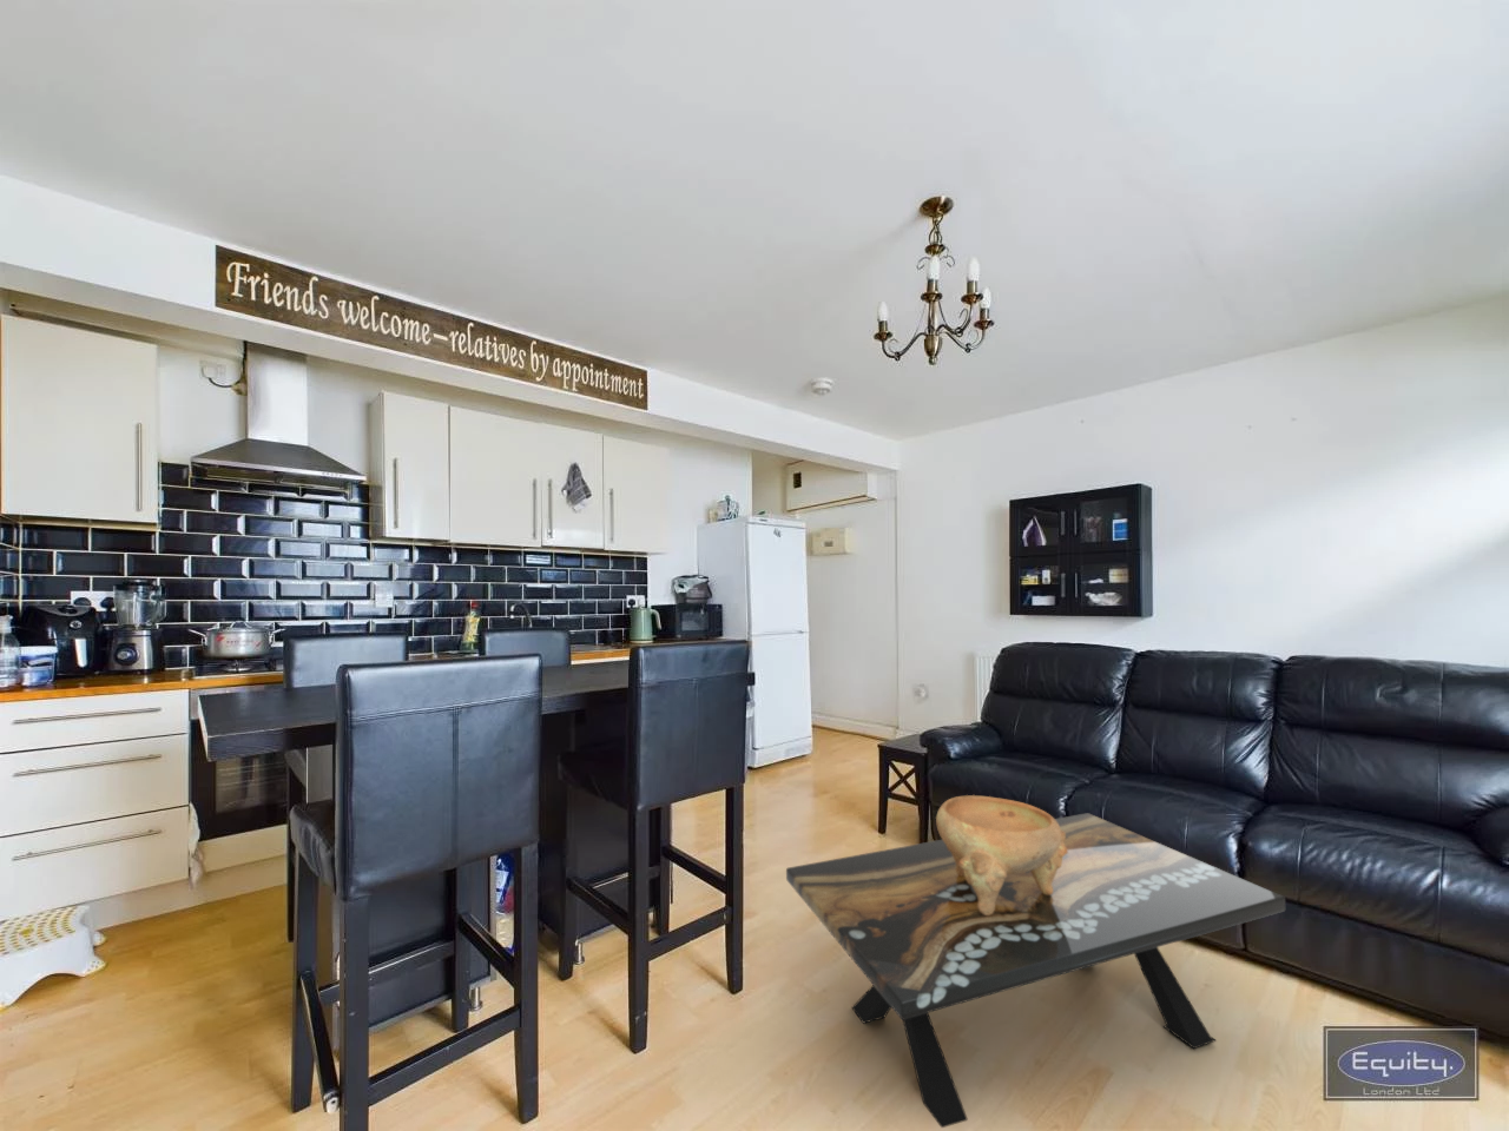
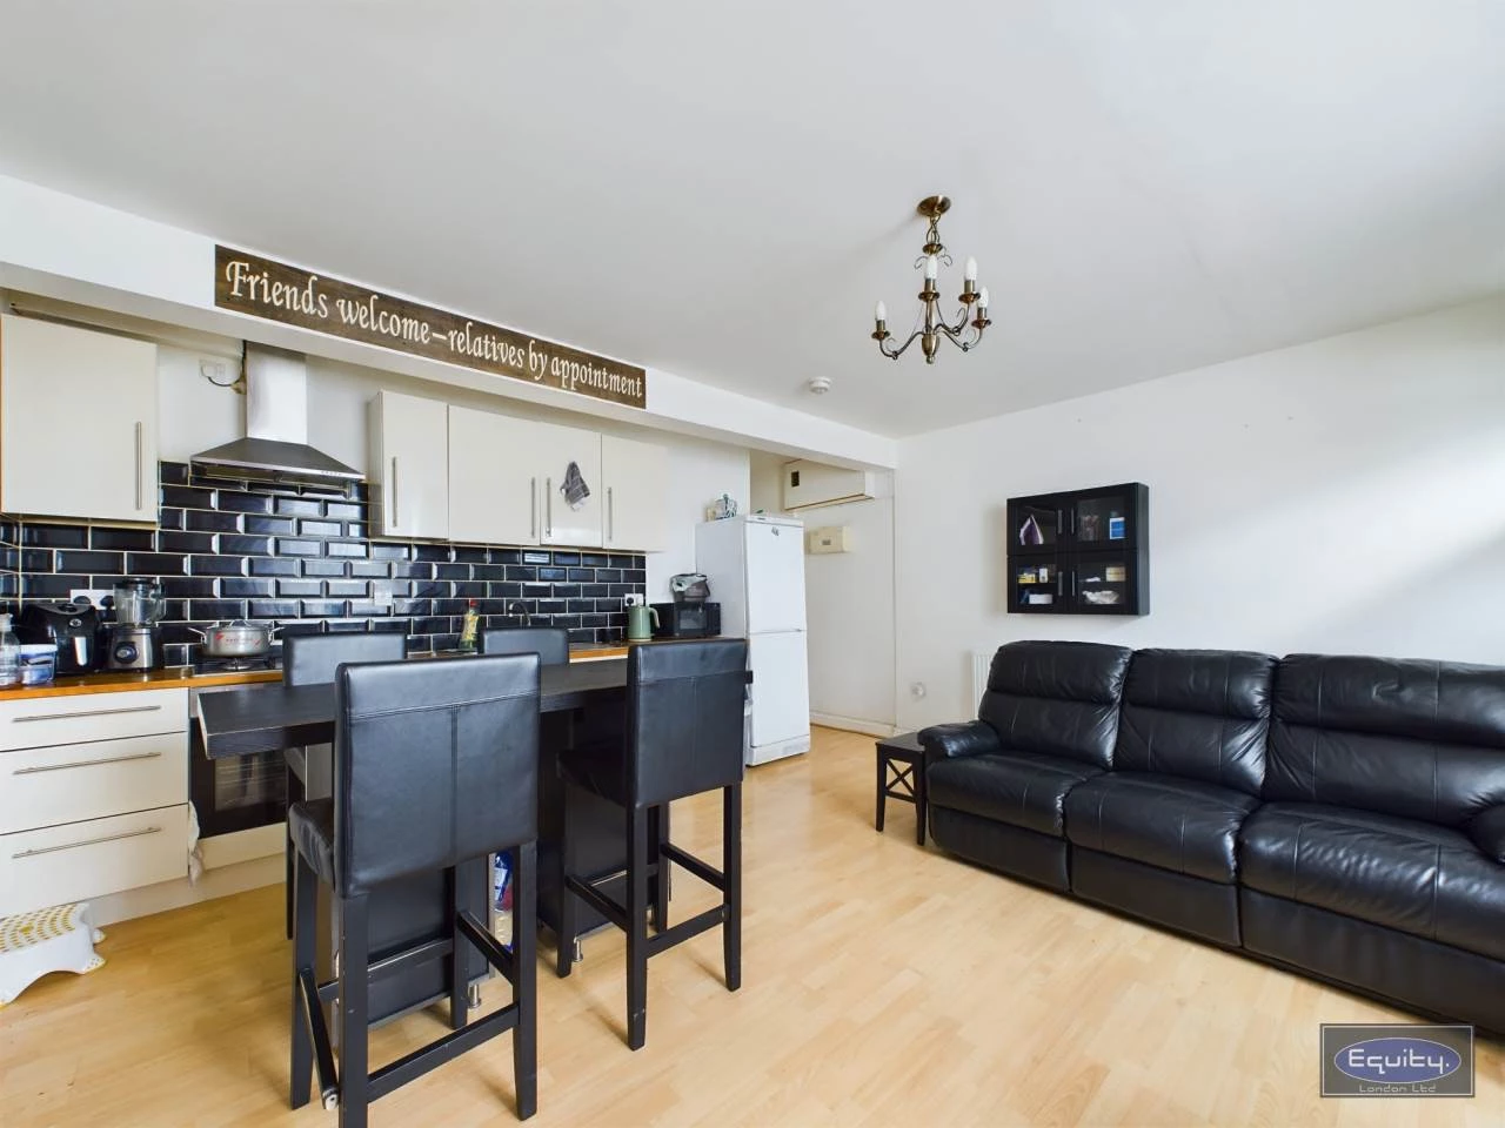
- coffee table [785,811,1286,1129]
- decorative bowl [935,794,1068,916]
